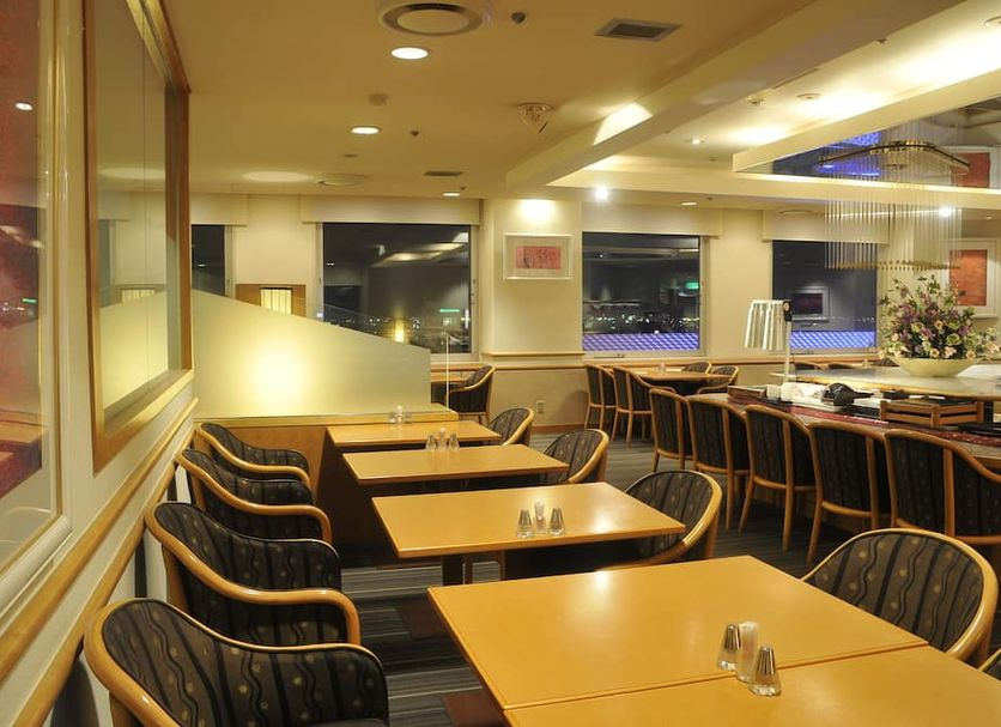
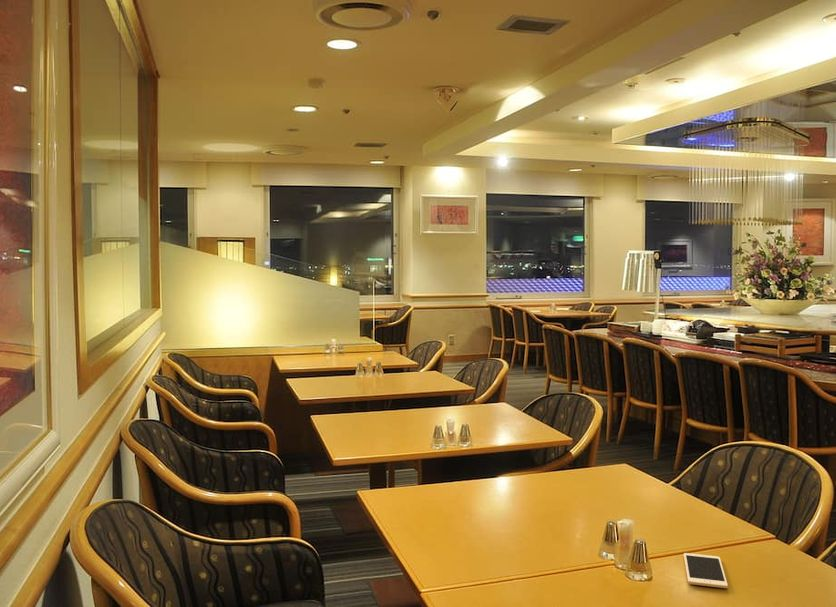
+ cell phone [683,552,729,589]
